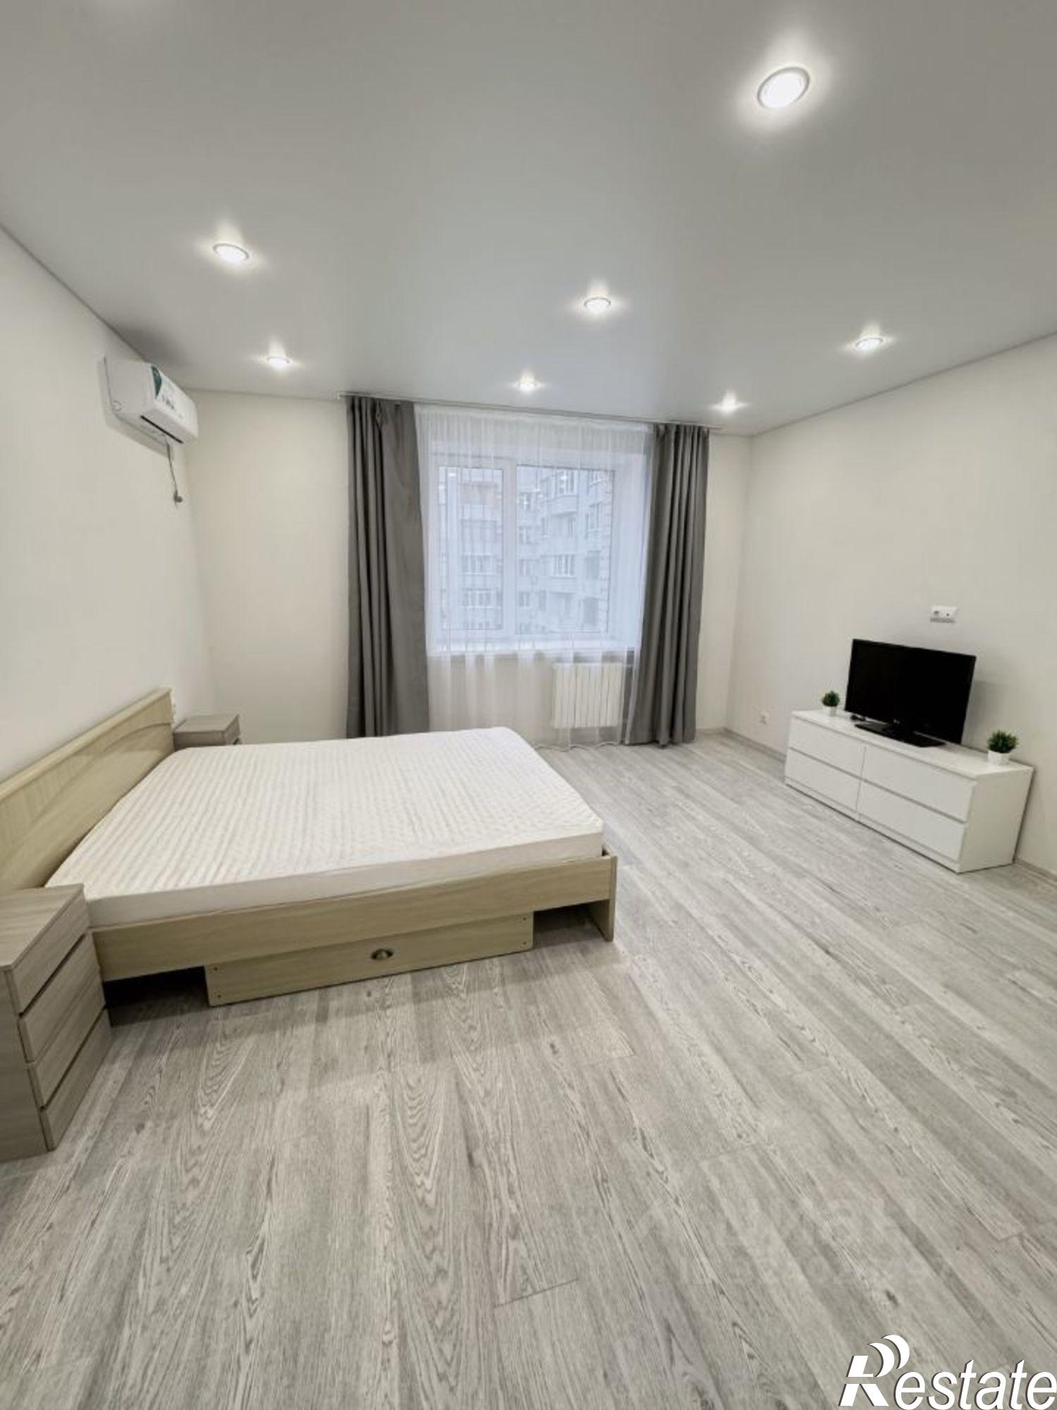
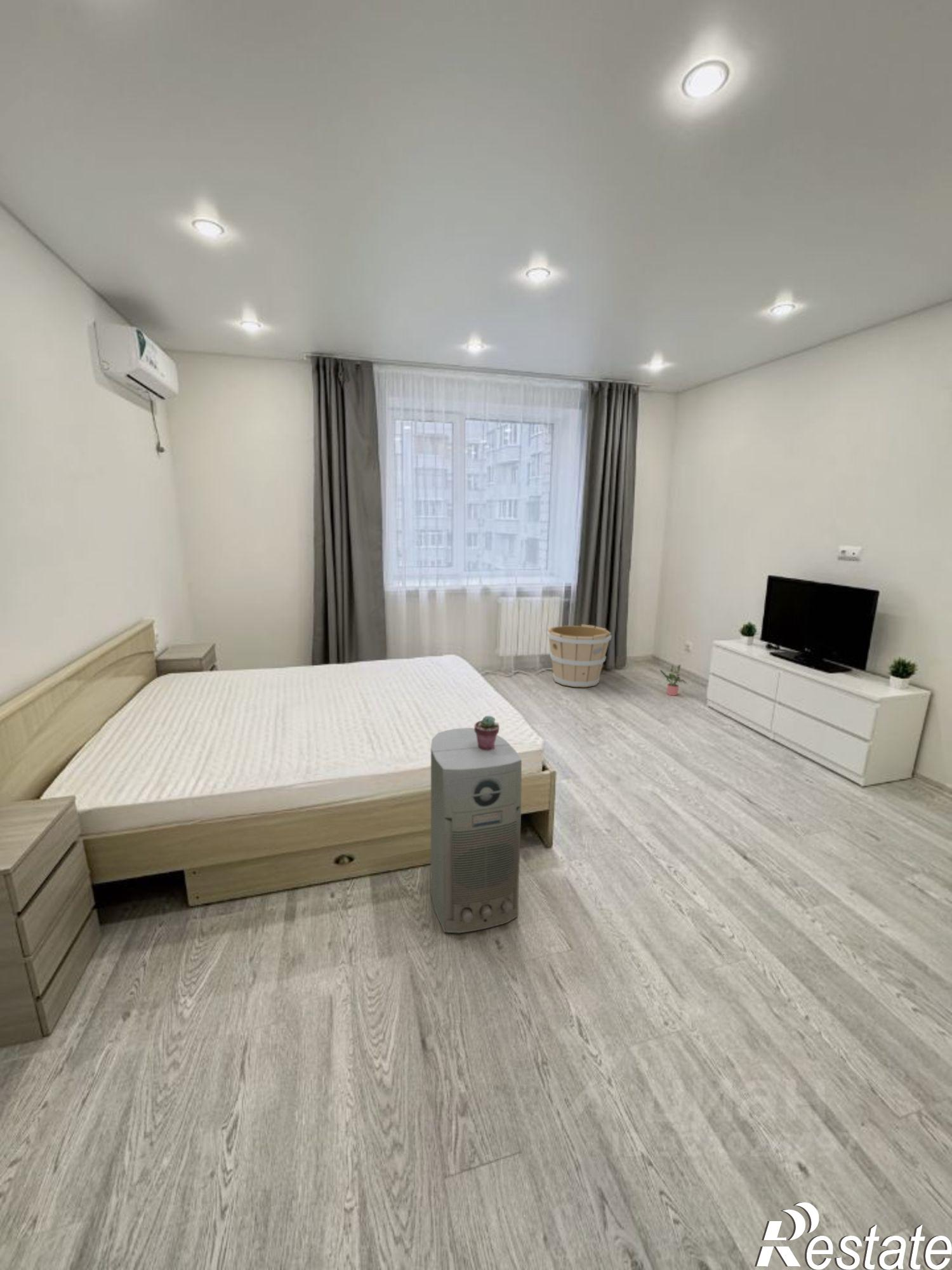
+ potted plant [659,664,688,697]
+ air purifier [430,727,522,933]
+ wooden bucket [546,624,612,688]
+ potted succulent [474,715,500,751]
